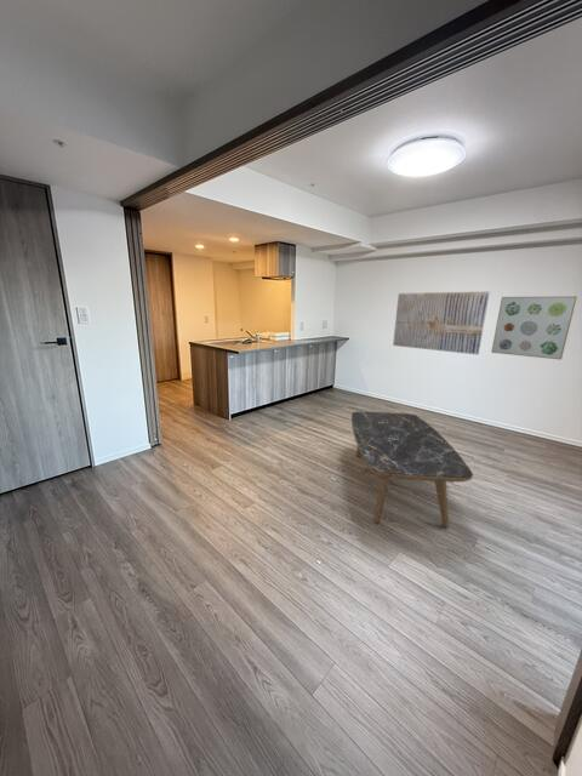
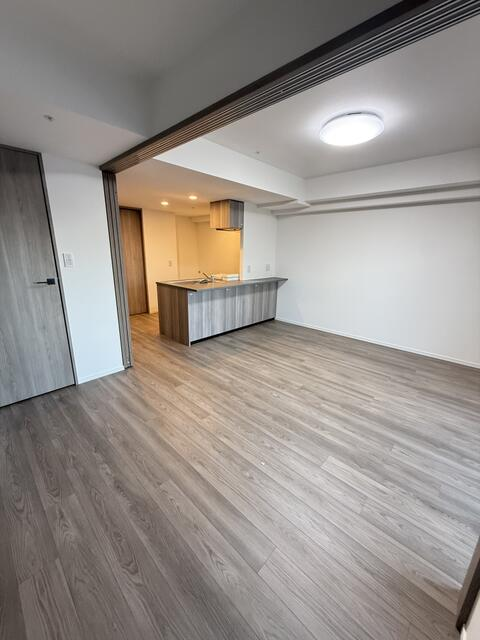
- wall art [392,291,491,355]
- wall art [490,295,578,361]
- coffee table [350,411,474,529]
